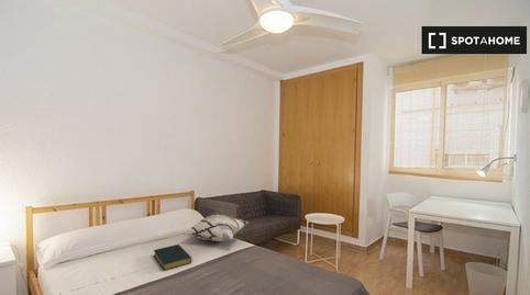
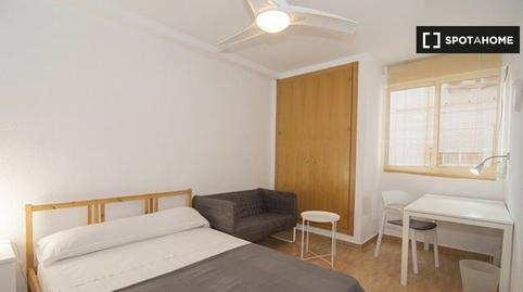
- hardback book [153,243,192,272]
- decorative pillow [183,214,250,242]
